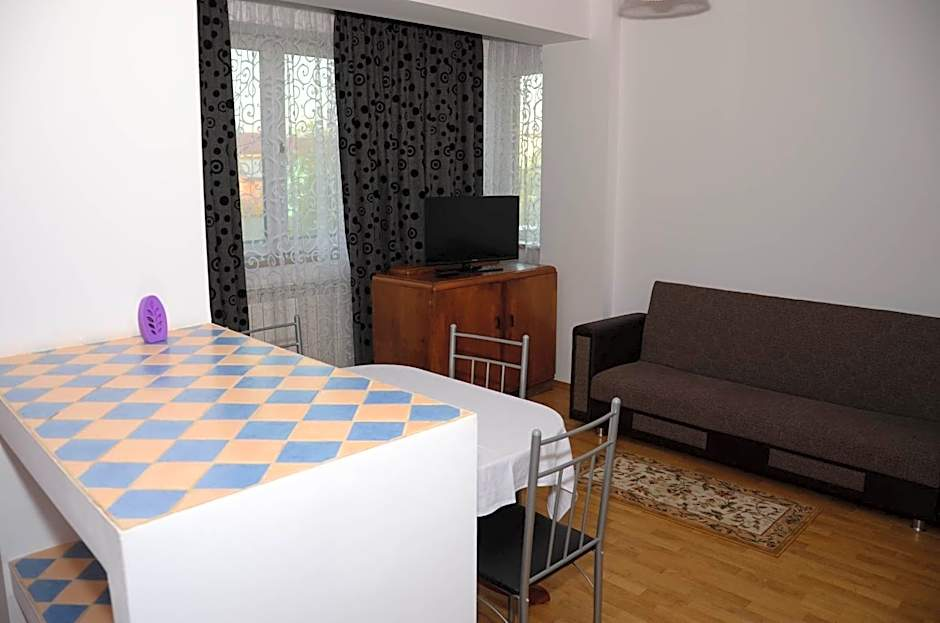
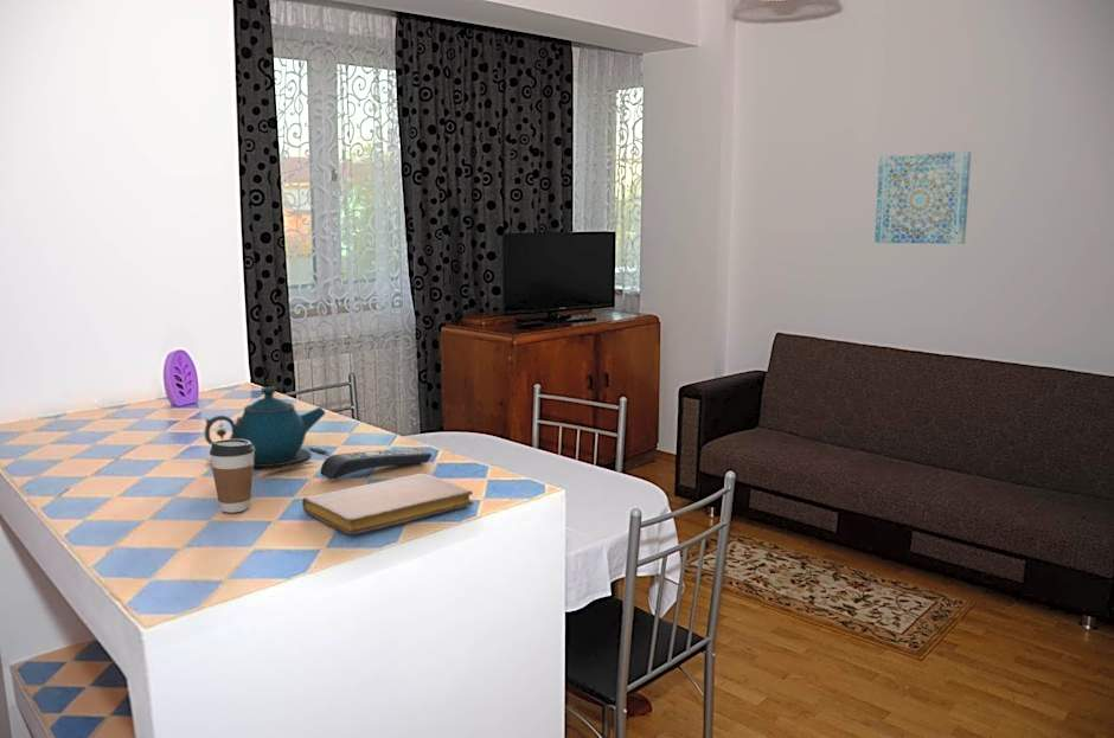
+ wall art [873,150,972,245]
+ notebook [301,471,474,535]
+ coffee cup [209,438,255,514]
+ remote control [319,448,433,480]
+ teapot [203,385,332,474]
